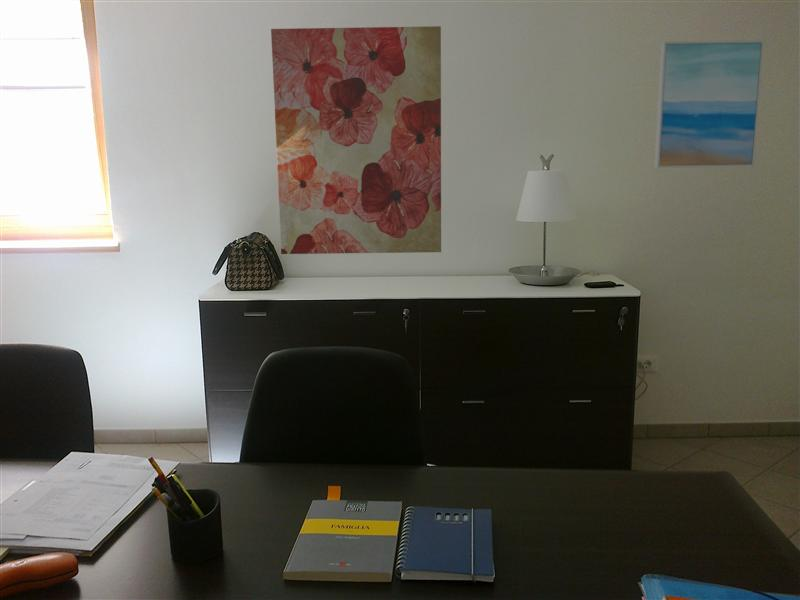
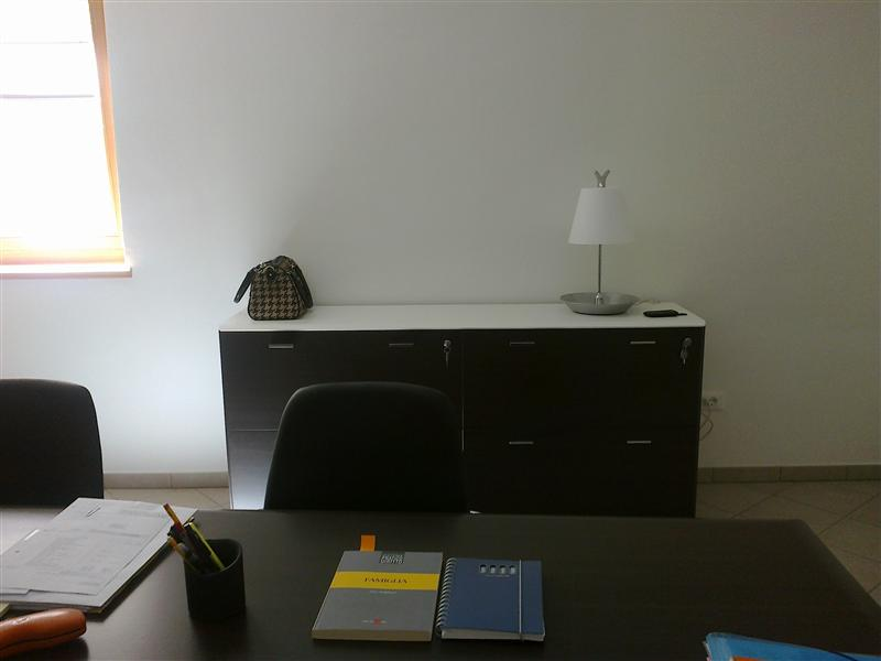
- wall art [653,39,765,169]
- wall art [270,25,442,255]
